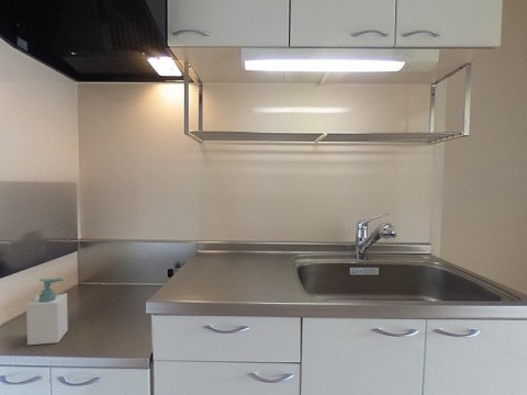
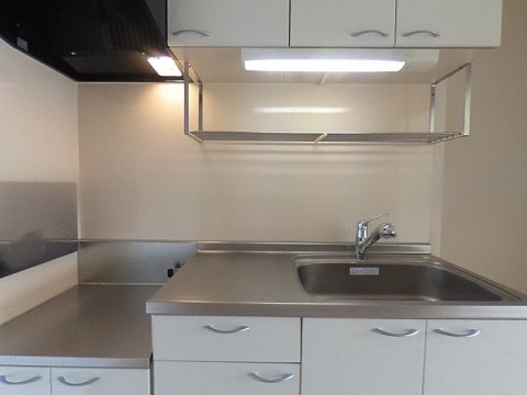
- soap bottle [25,278,69,346]
